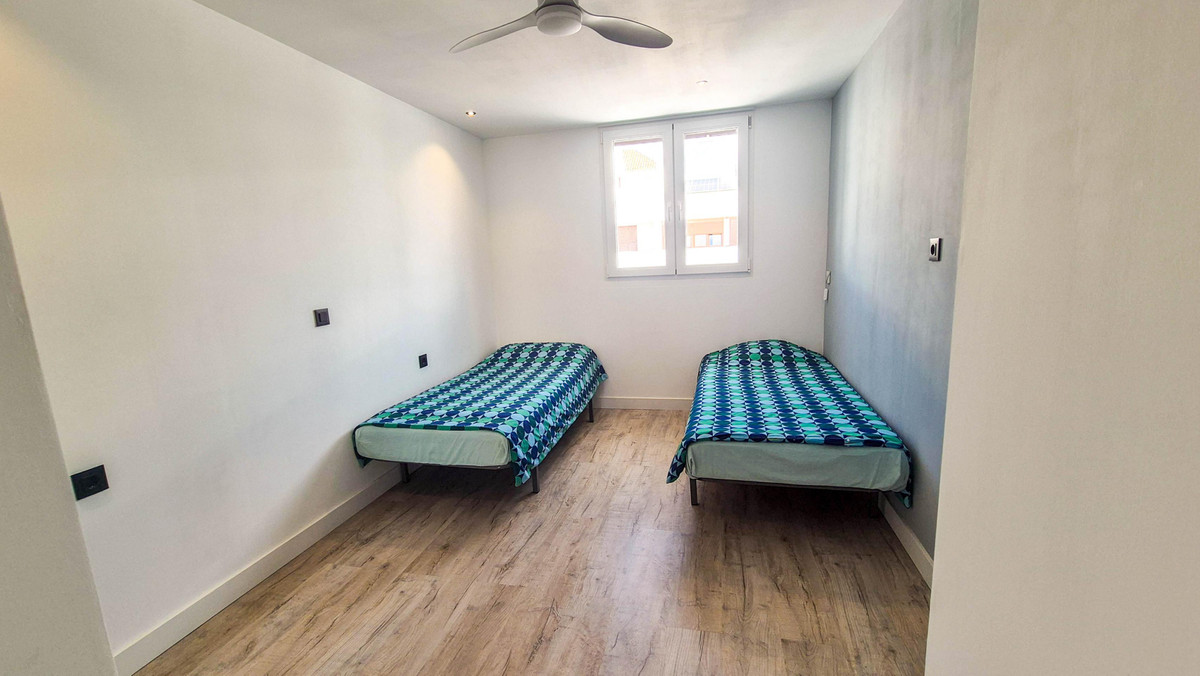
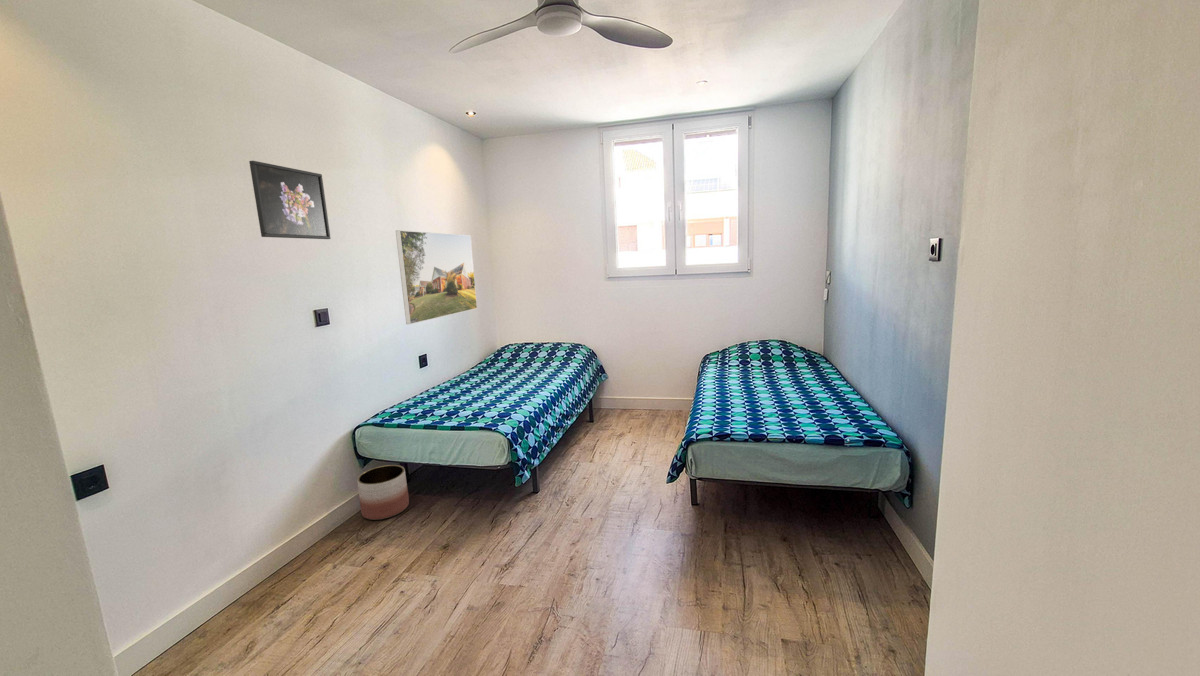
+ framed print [395,229,478,325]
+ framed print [248,160,331,240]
+ planter [356,464,410,521]
